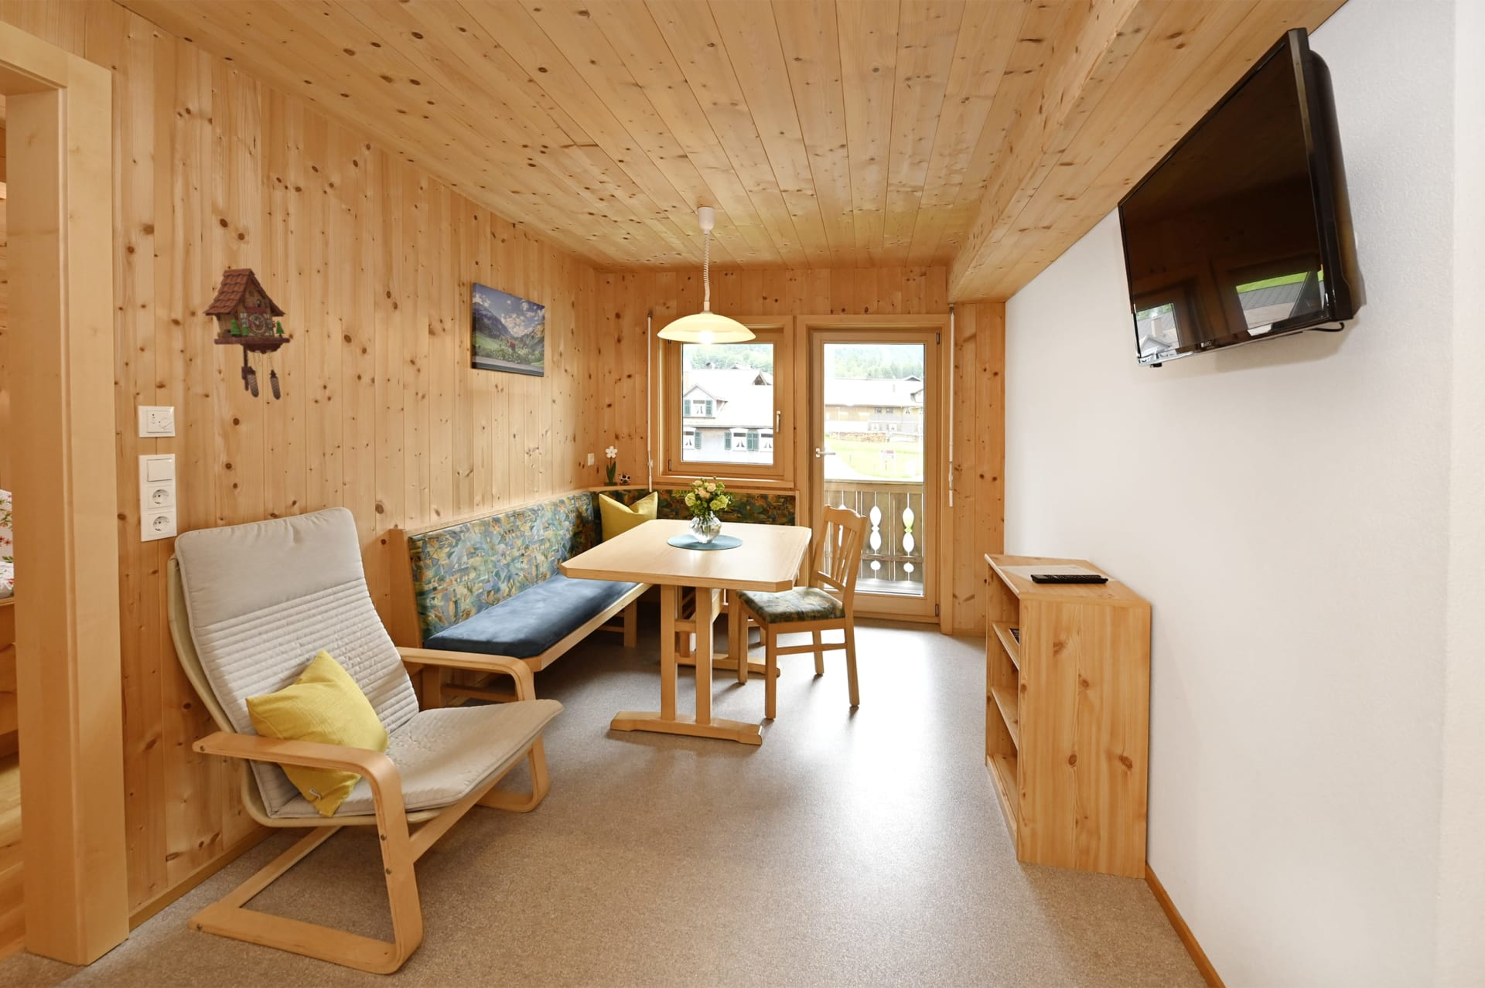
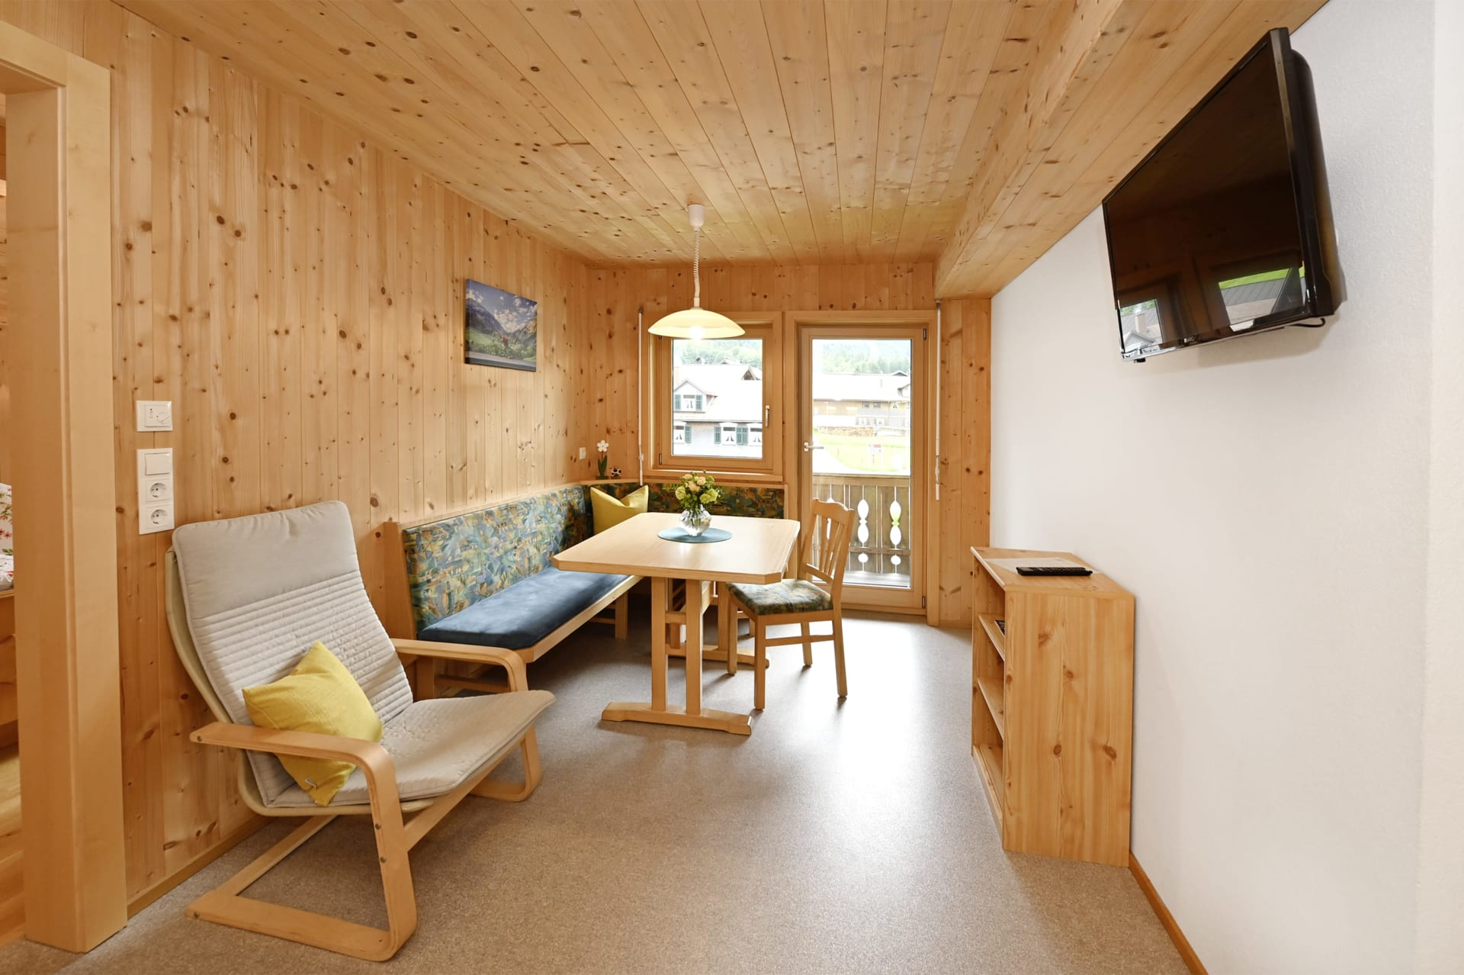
- cuckoo clock [201,268,291,401]
